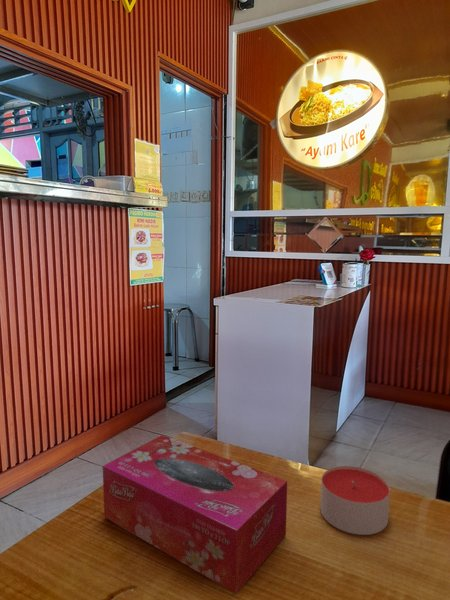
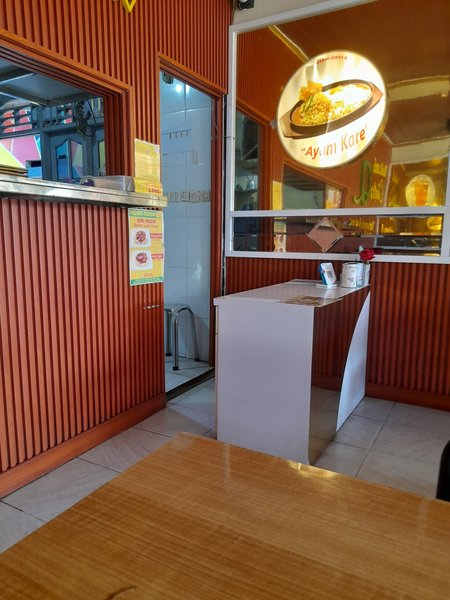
- tissue box [102,434,288,595]
- candle [320,465,391,536]
